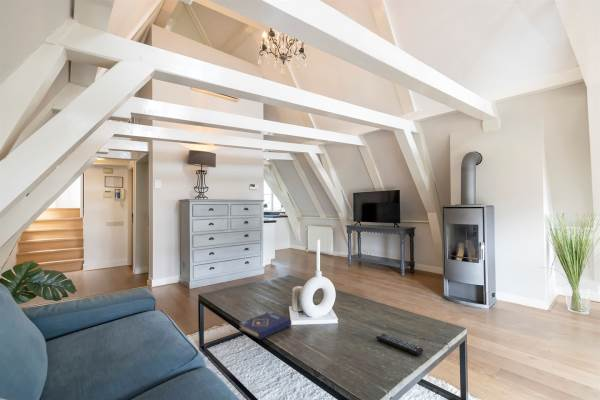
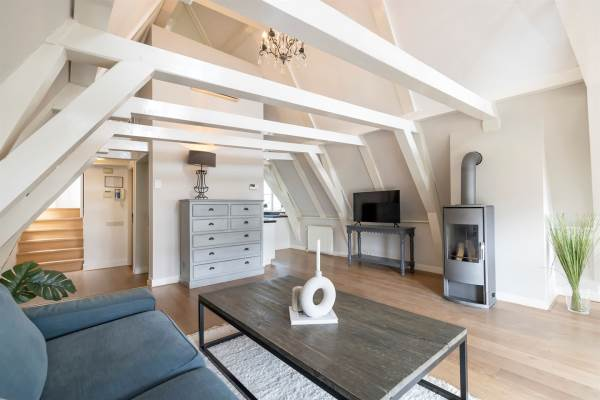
- book [238,310,292,341]
- remote control [375,332,424,356]
